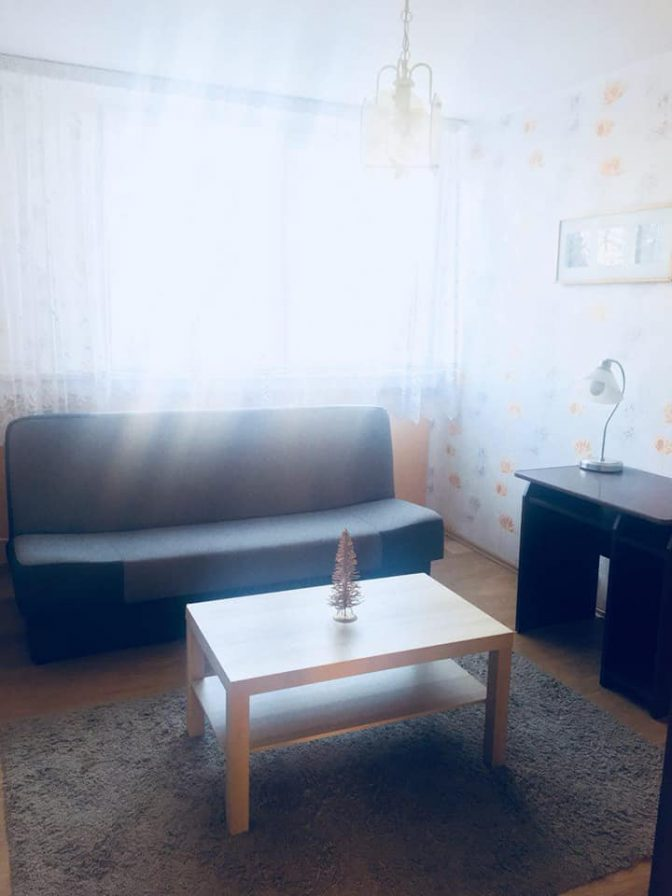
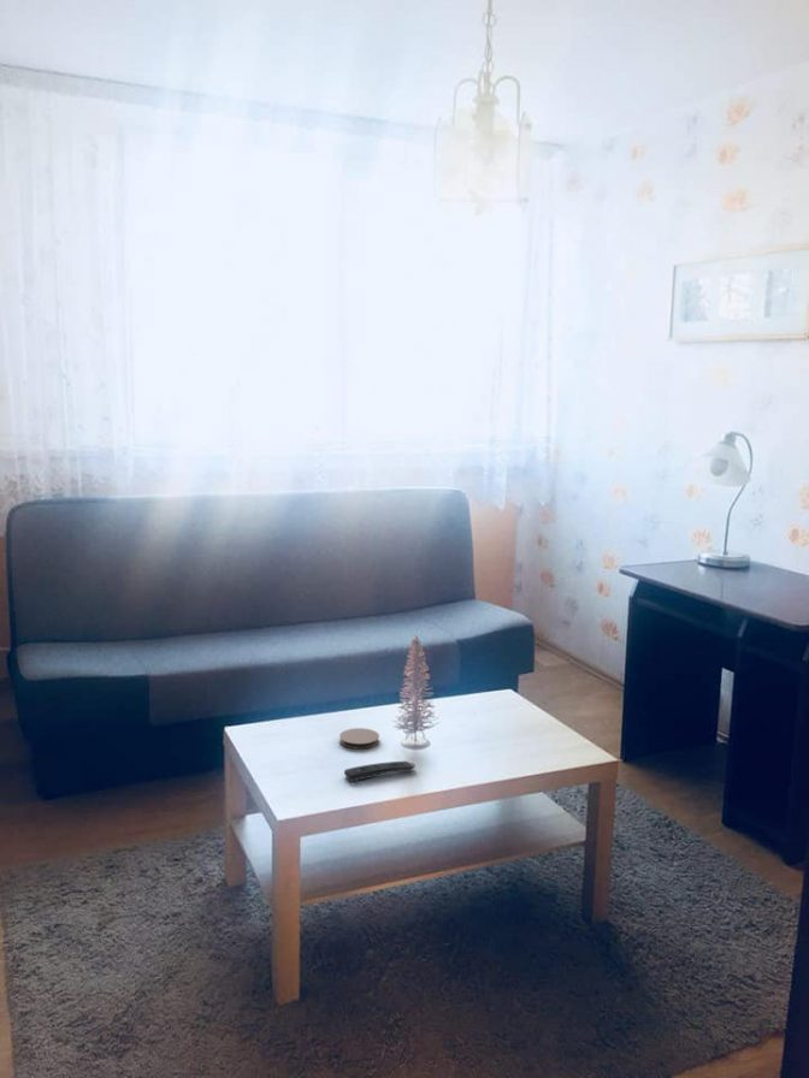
+ remote control [343,760,417,783]
+ coaster [338,727,380,751]
